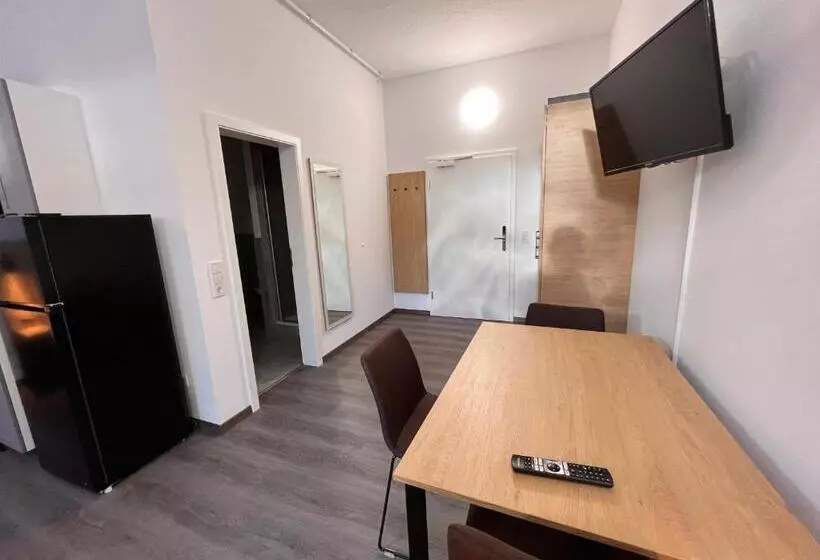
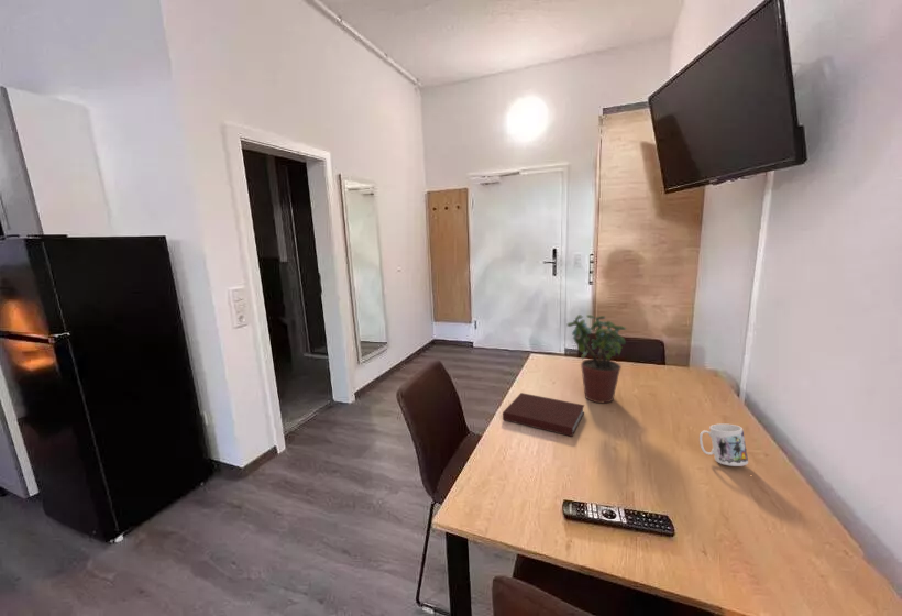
+ mug [698,422,749,468]
+ notebook [502,392,585,438]
+ potted plant [565,314,627,404]
